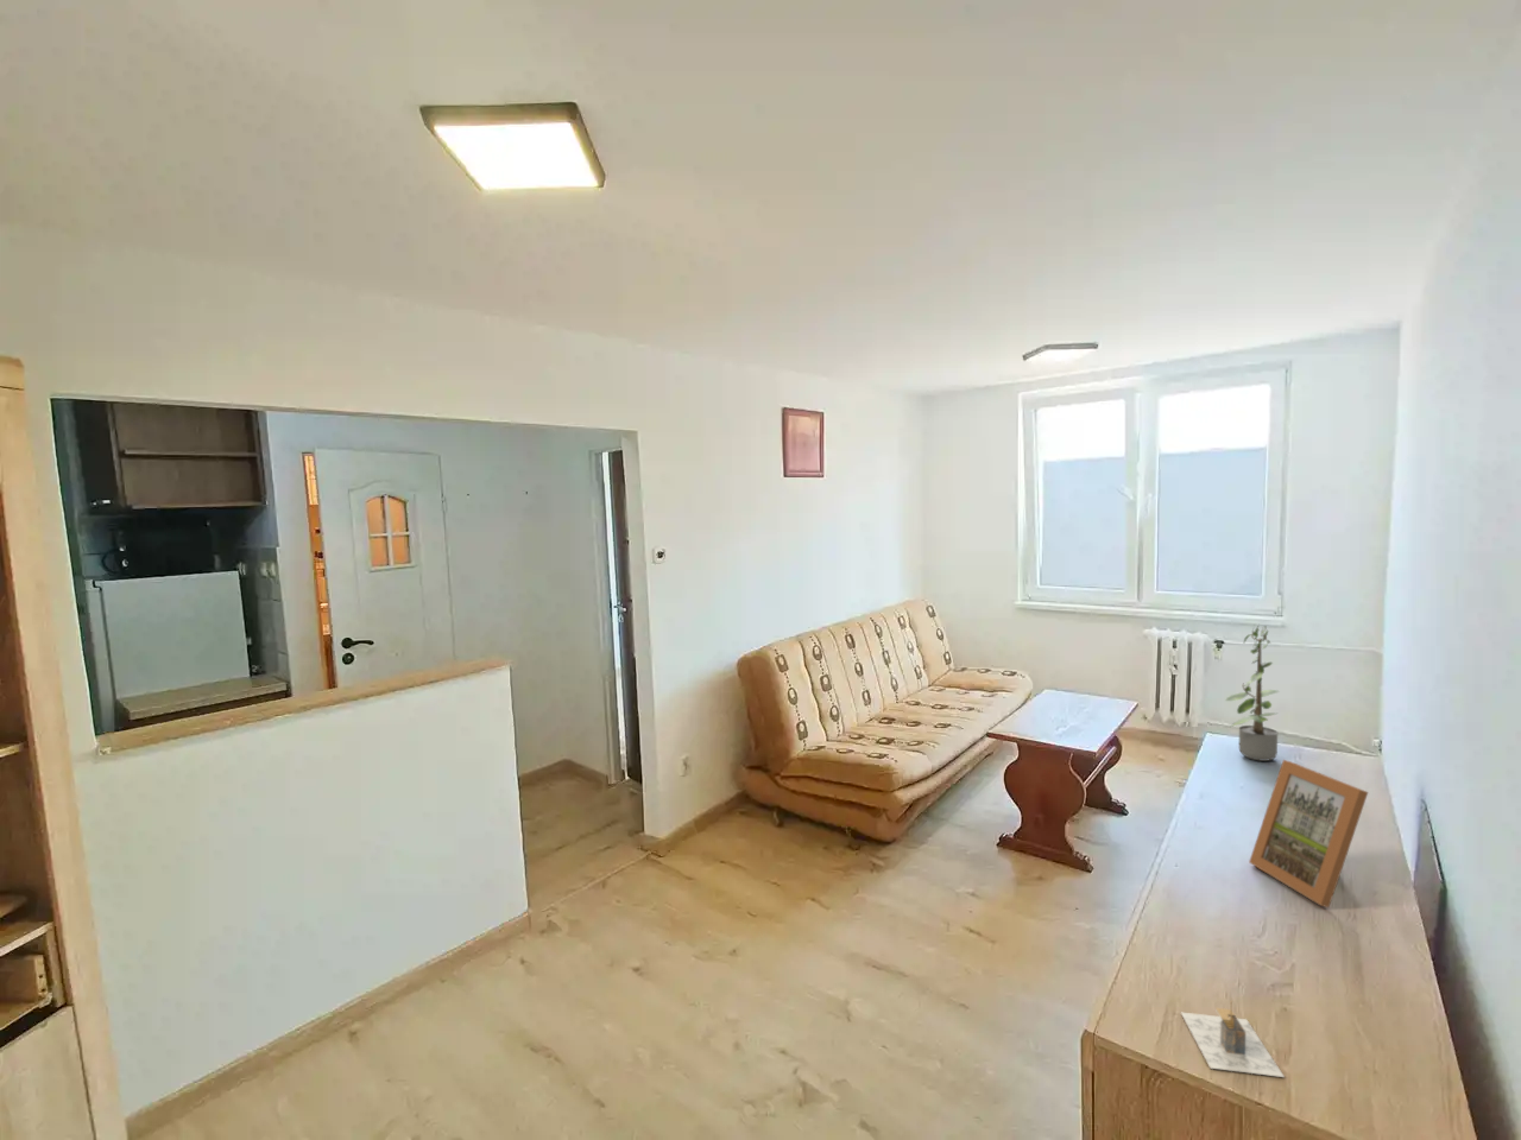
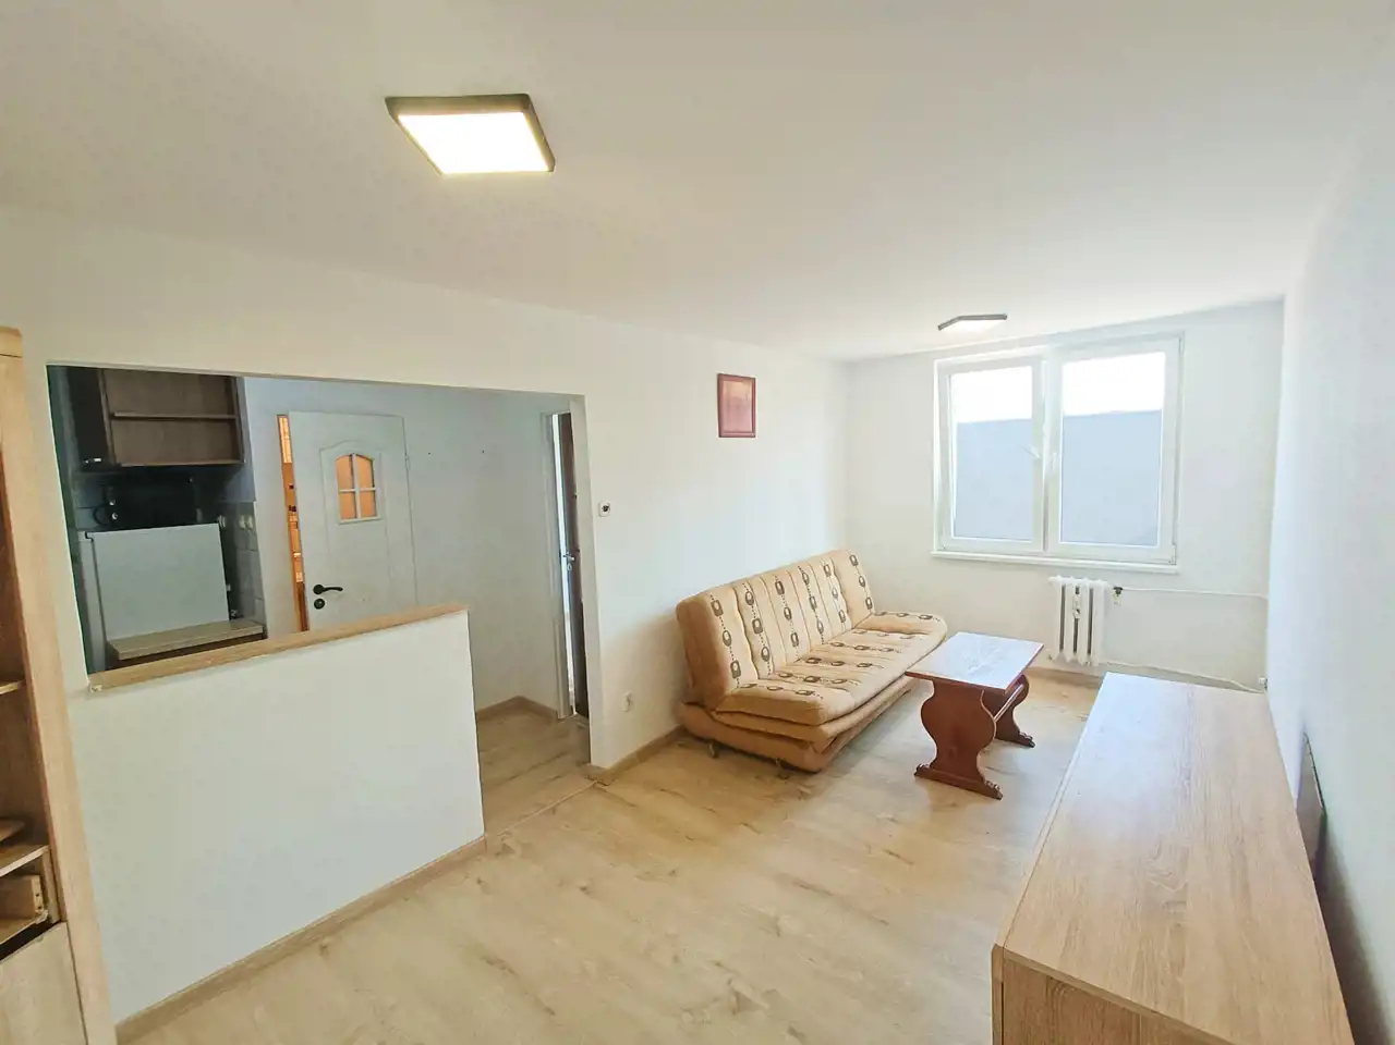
- picture frame [1248,759,1369,909]
- potted plant [1224,624,1280,763]
- architectural model [1178,1000,1286,1078]
